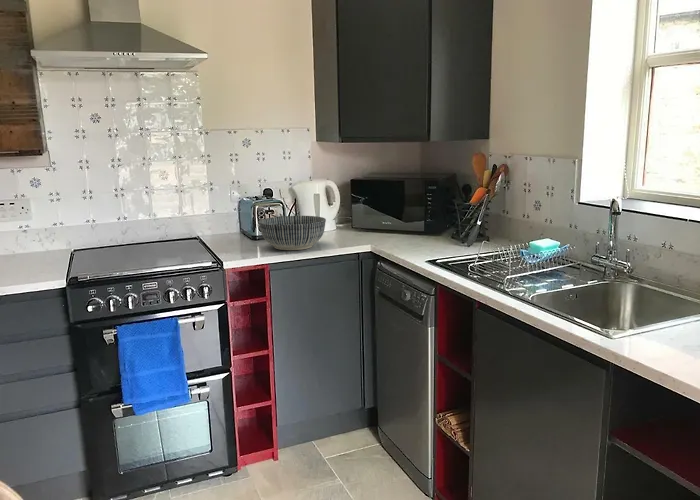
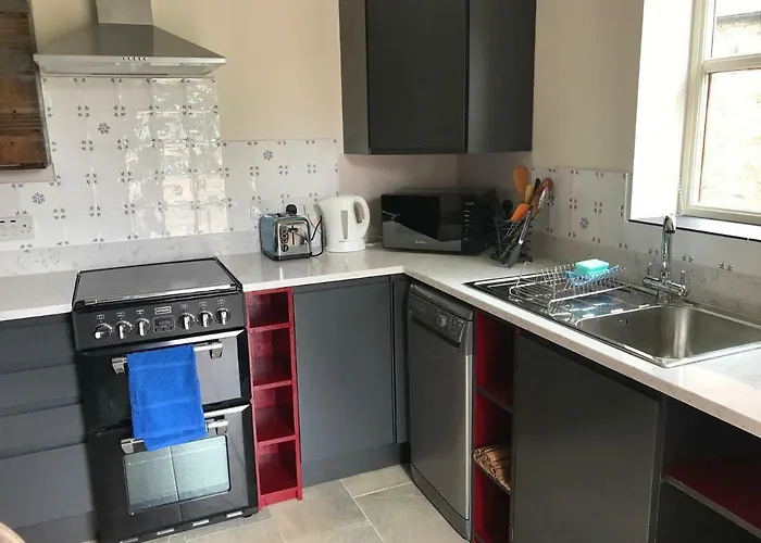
- bowl [258,215,327,251]
